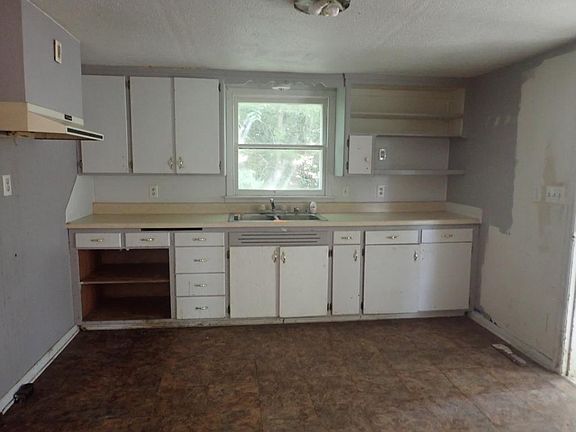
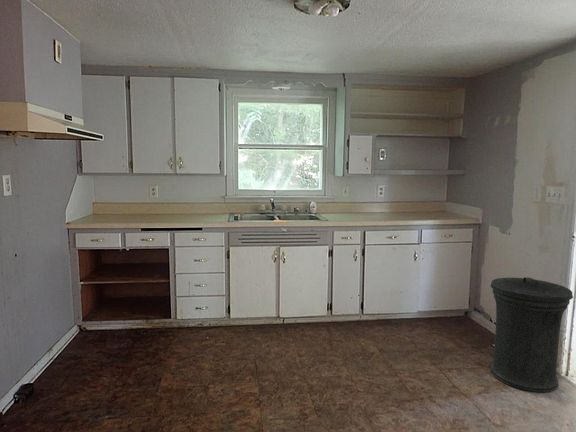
+ trash can [490,276,574,393]
